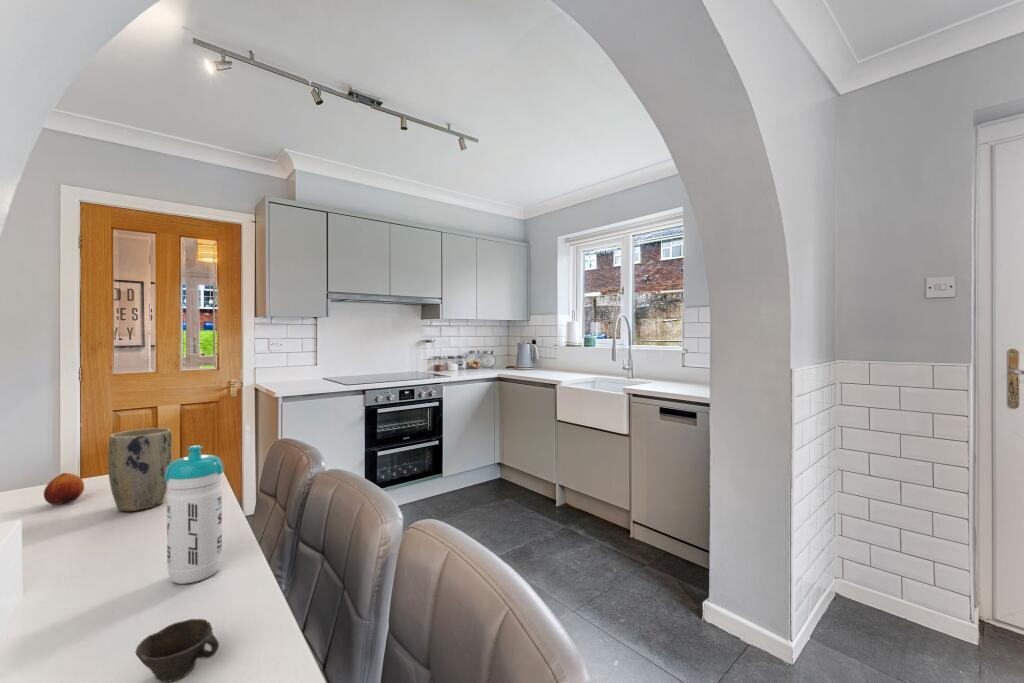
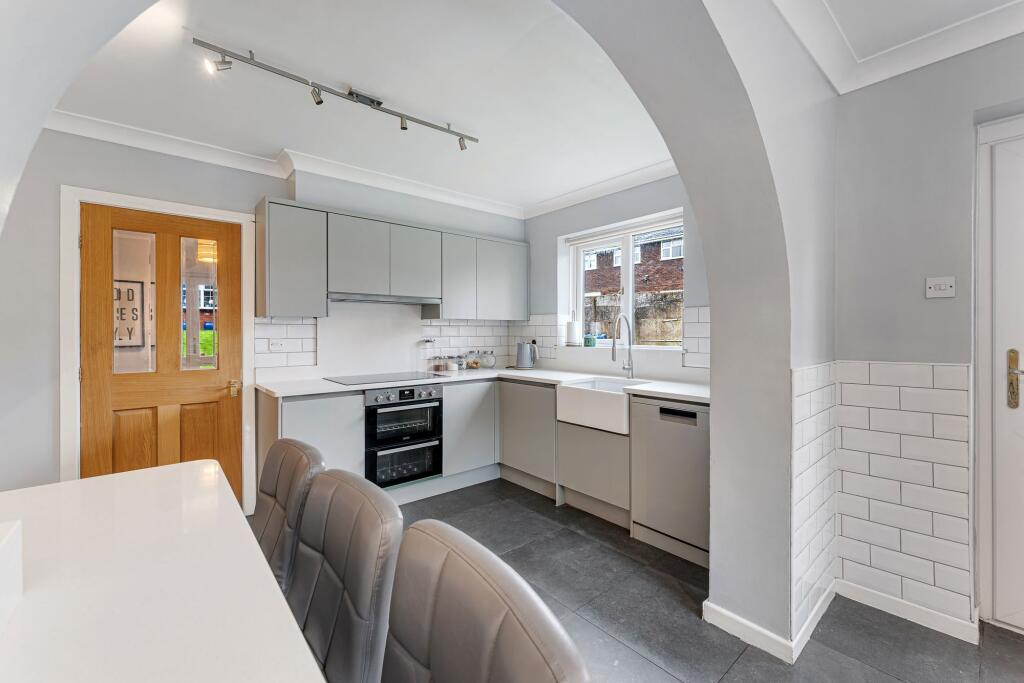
- cup [135,618,220,683]
- fruit [43,472,85,506]
- water bottle [165,444,225,585]
- plant pot [107,427,173,512]
